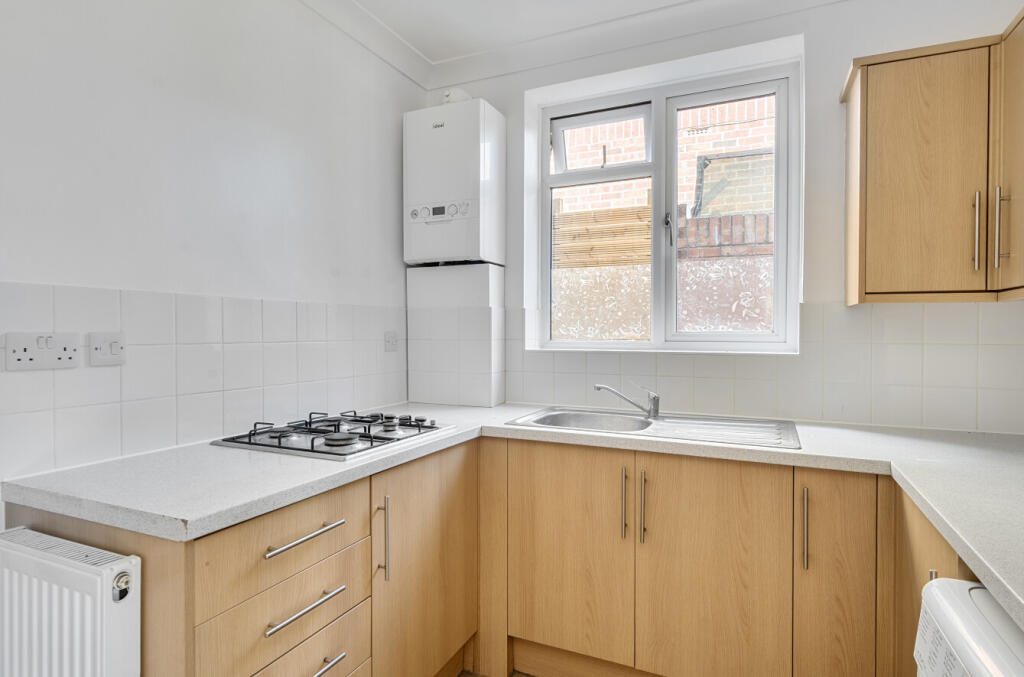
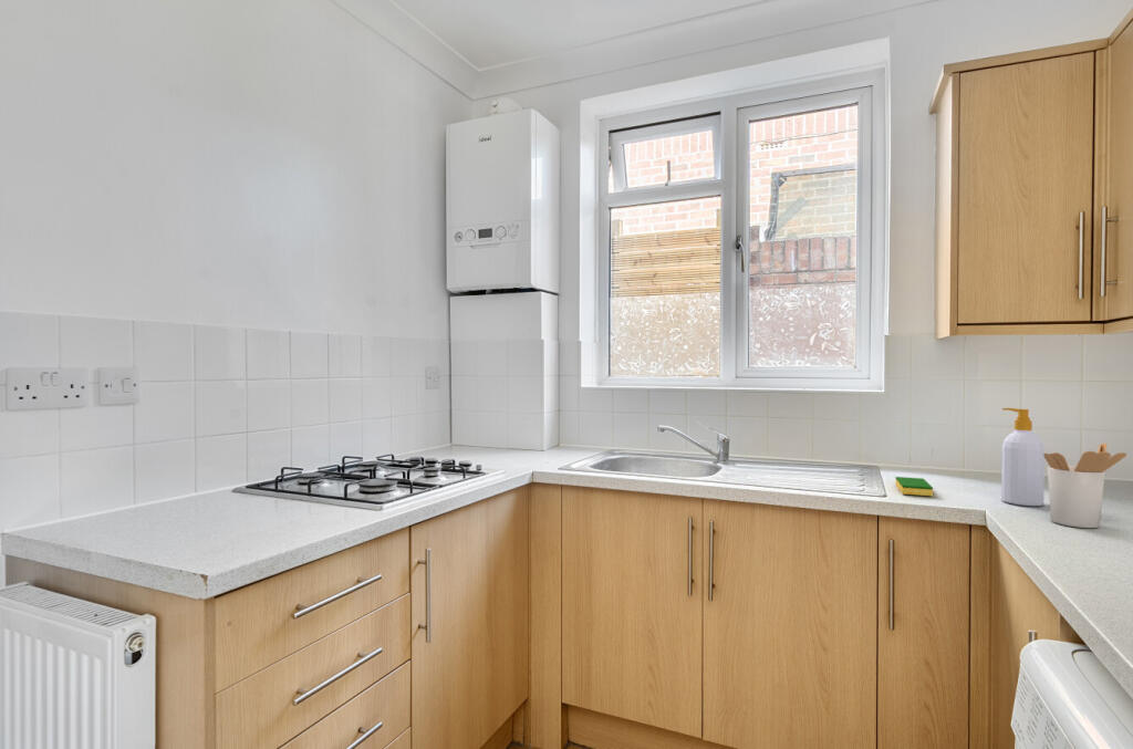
+ dish sponge [894,476,934,497]
+ utensil holder [1043,441,1127,529]
+ soap bottle [1000,407,1046,507]
